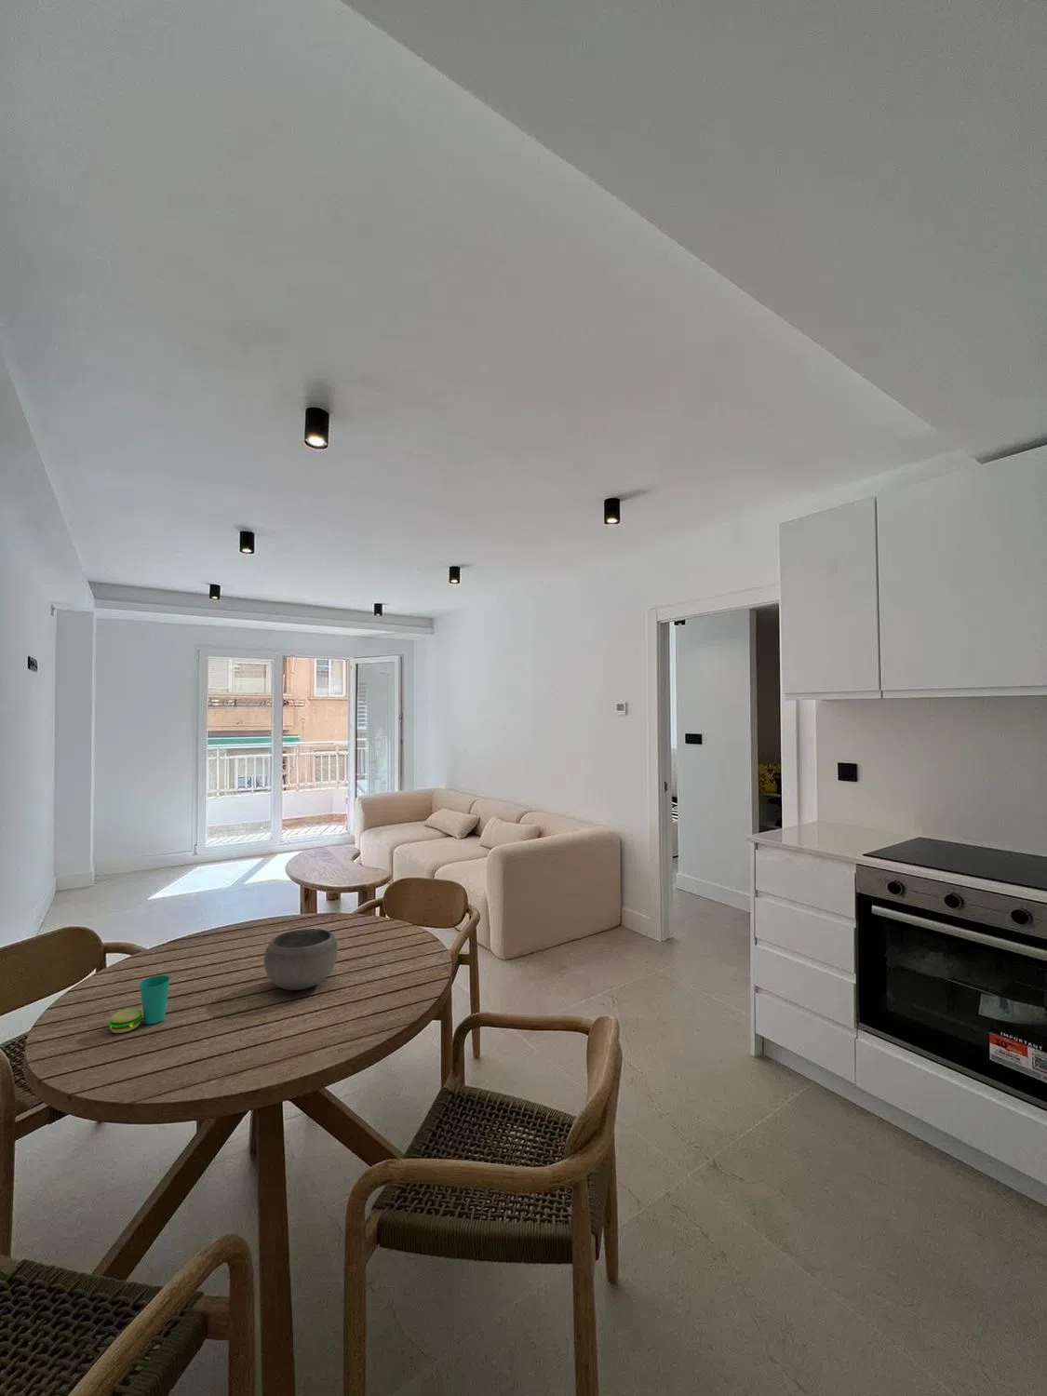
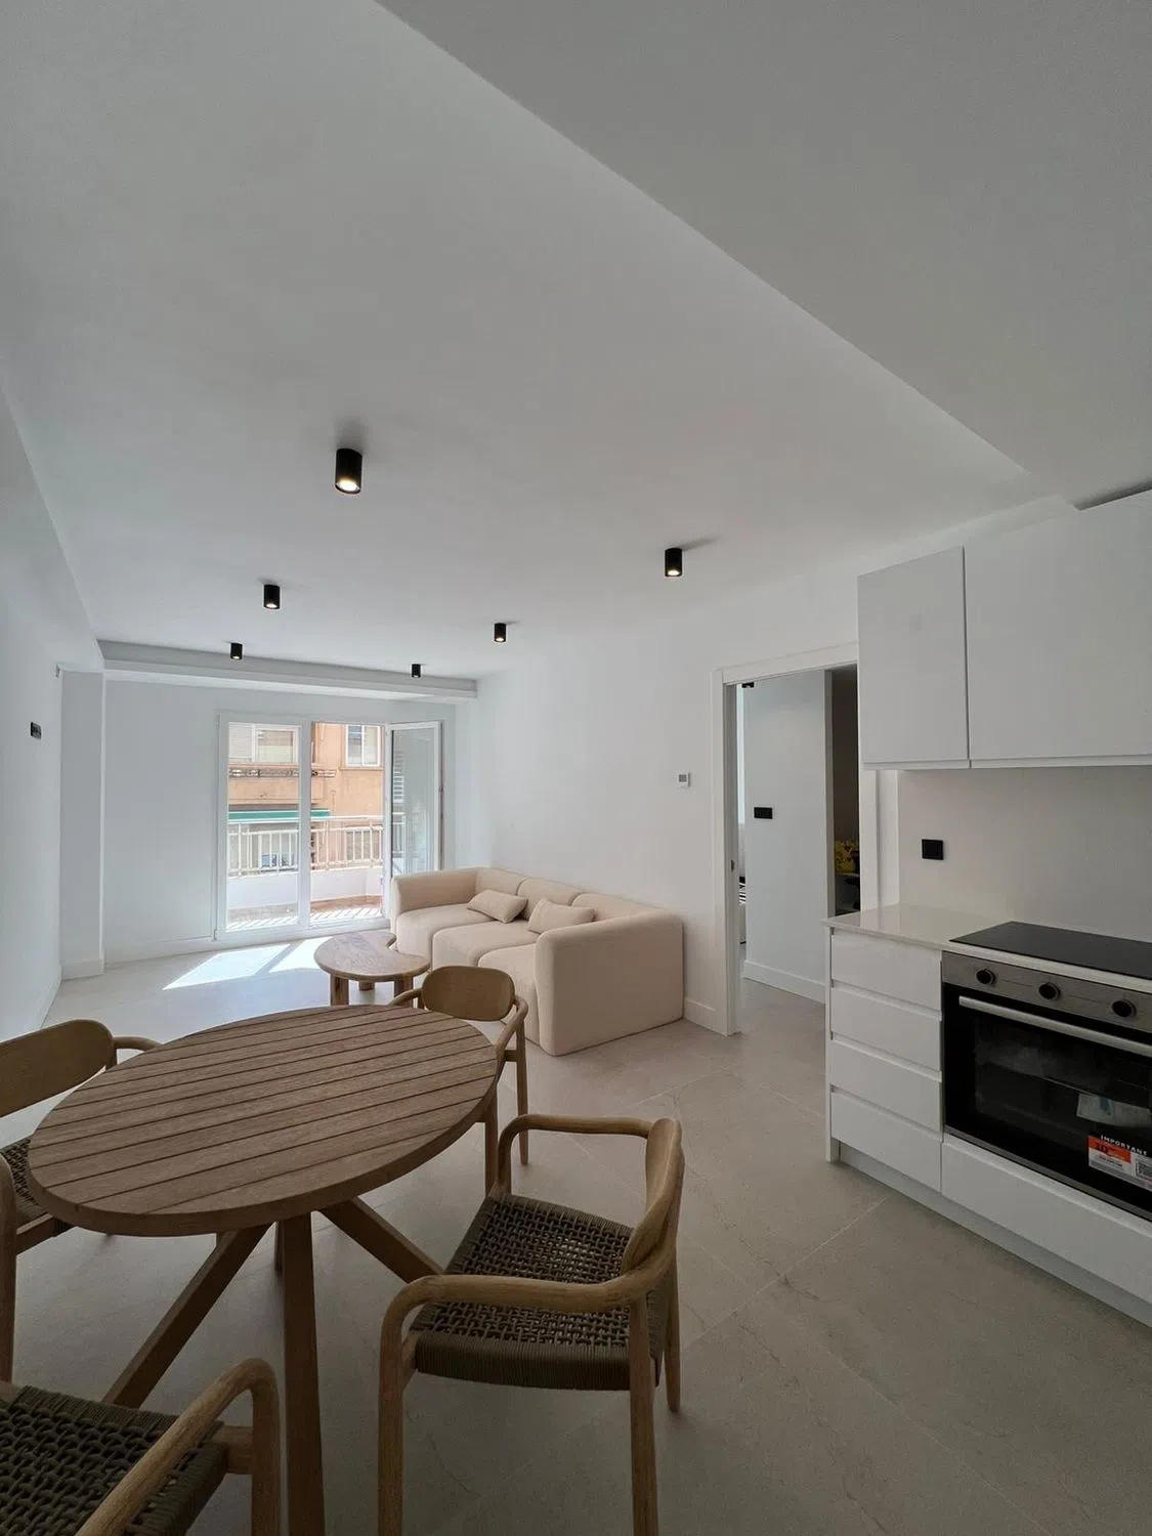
- bowl [263,928,339,991]
- cup [108,974,172,1034]
